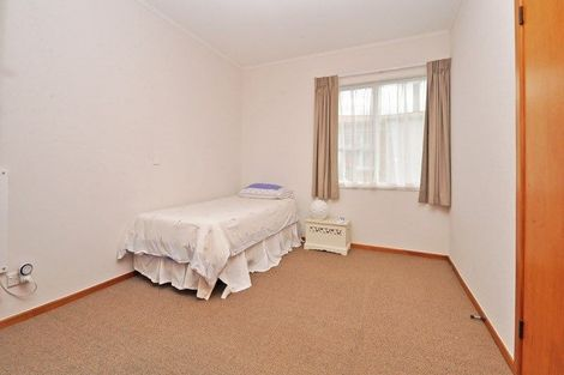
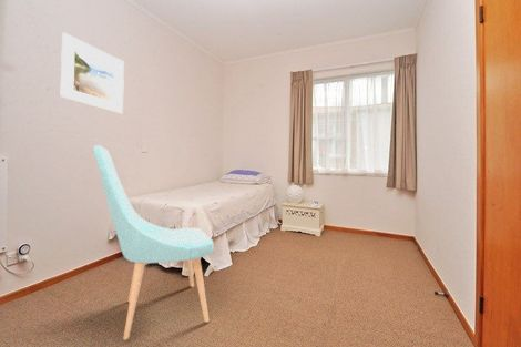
+ chair [92,144,214,340]
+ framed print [59,31,125,114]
